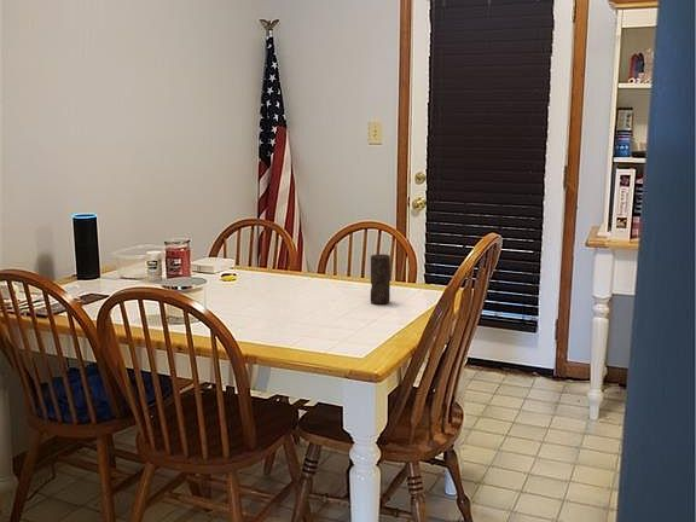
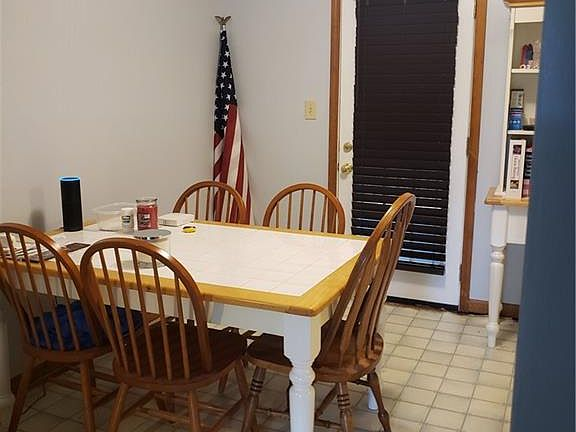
- candle [370,253,392,304]
